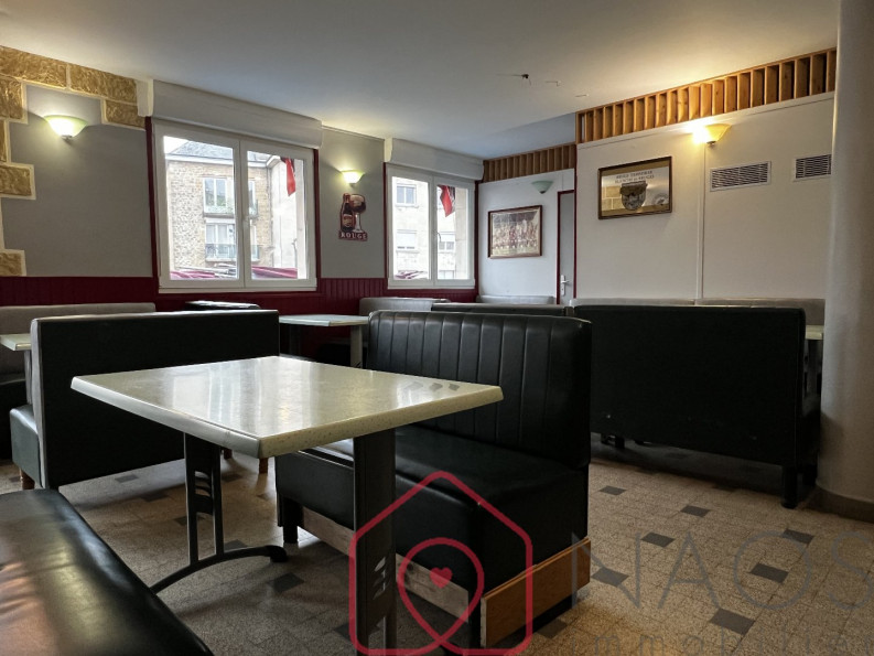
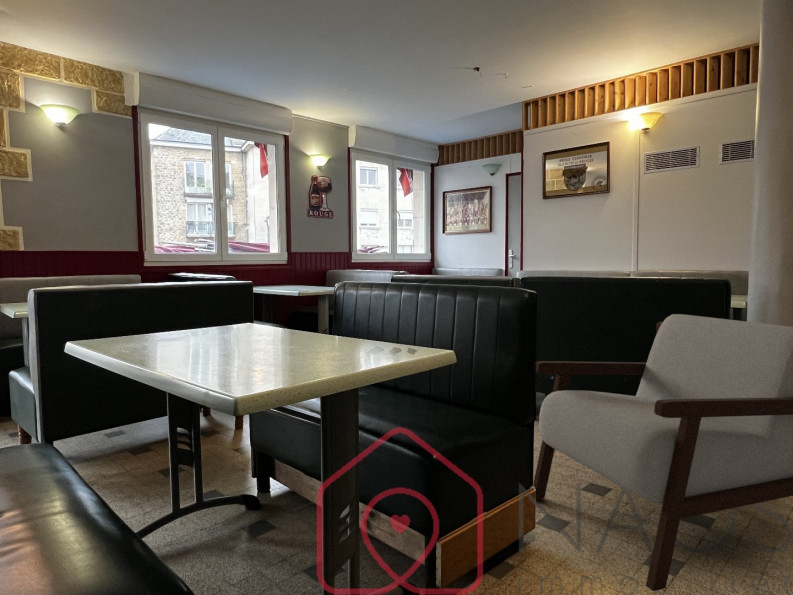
+ armchair [532,313,793,592]
